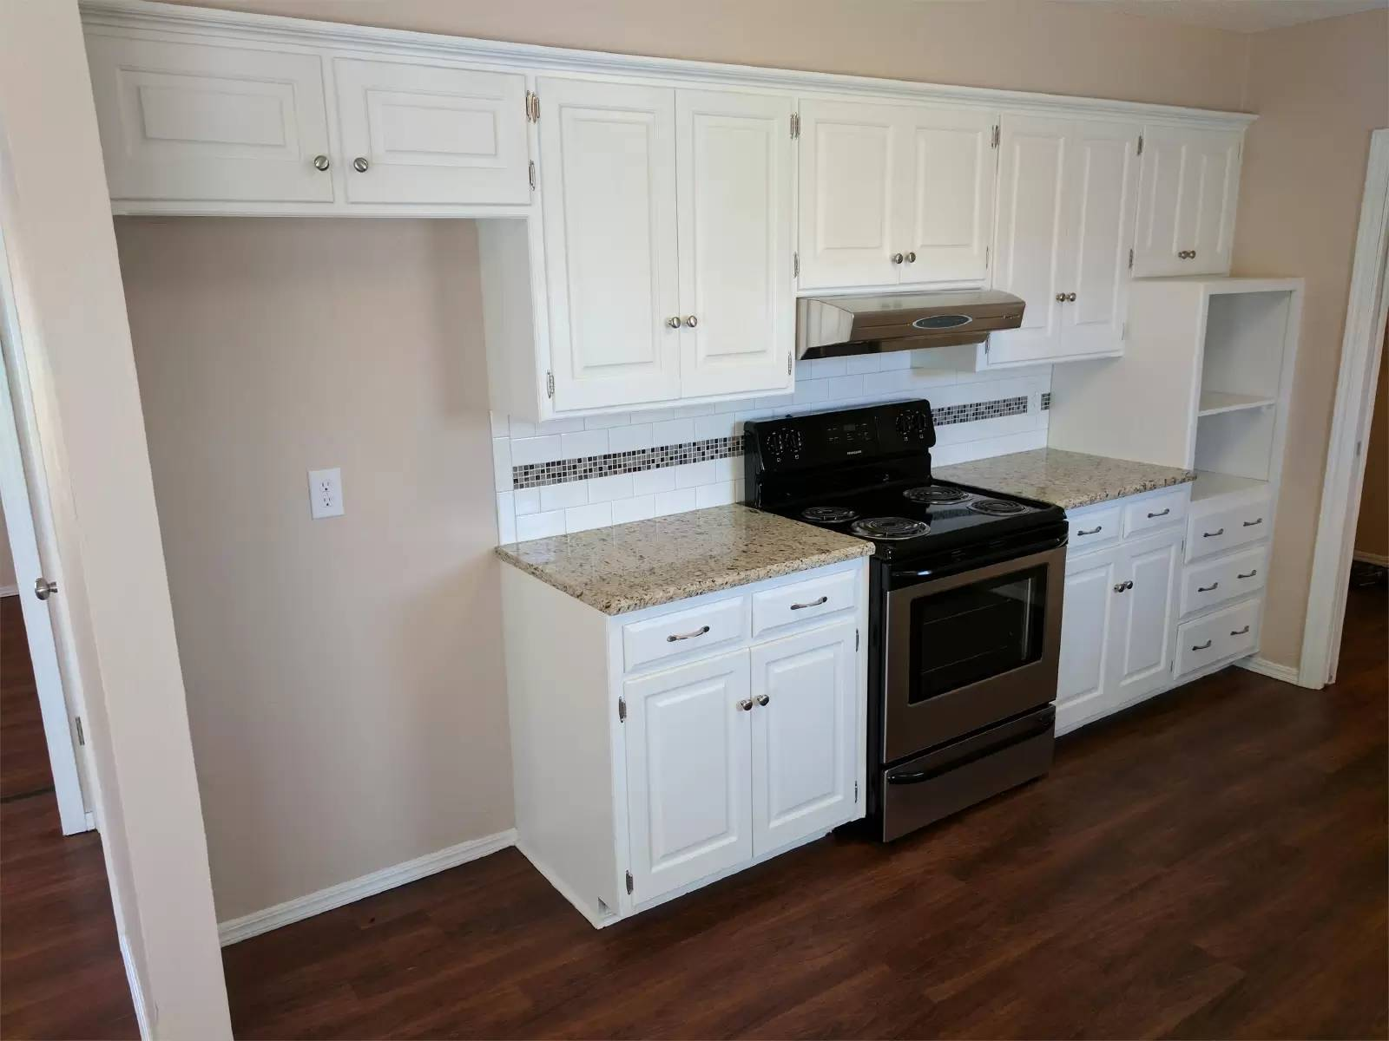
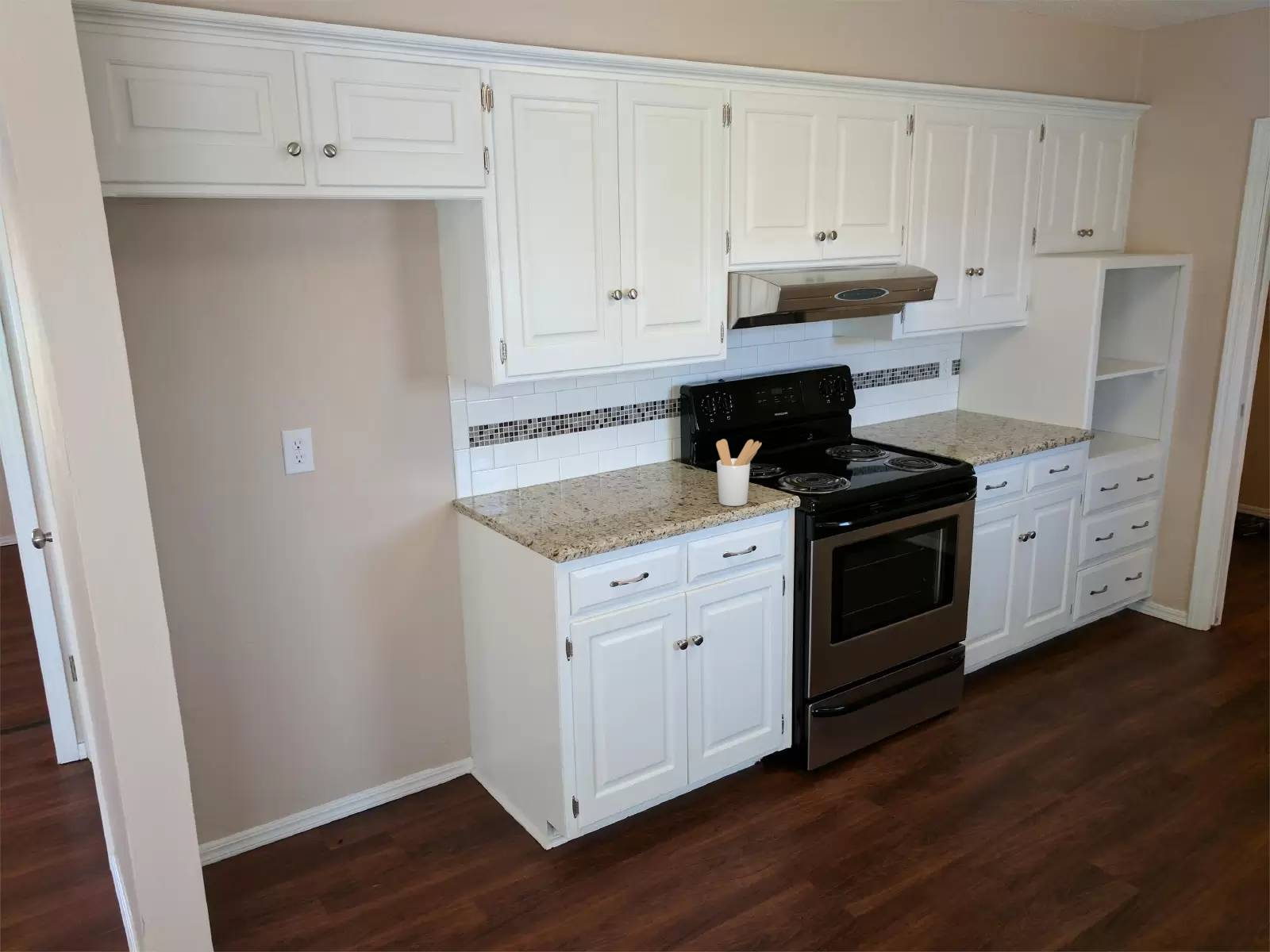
+ utensil holder [715,438,762,507]
